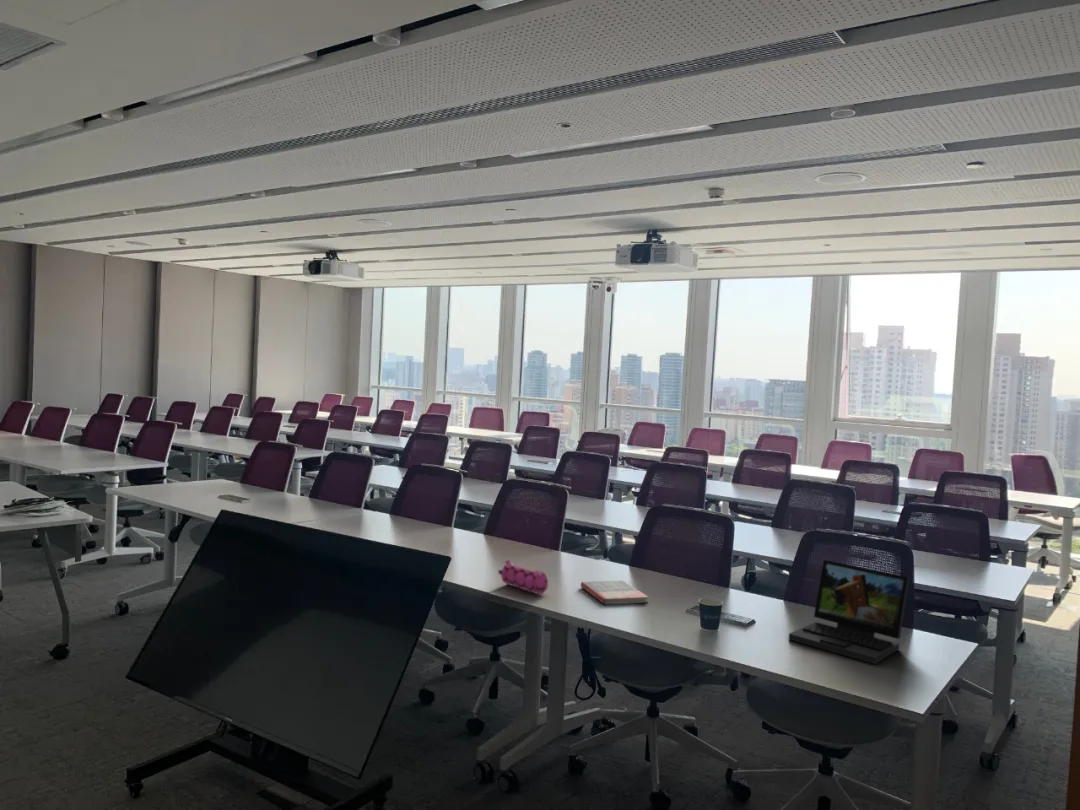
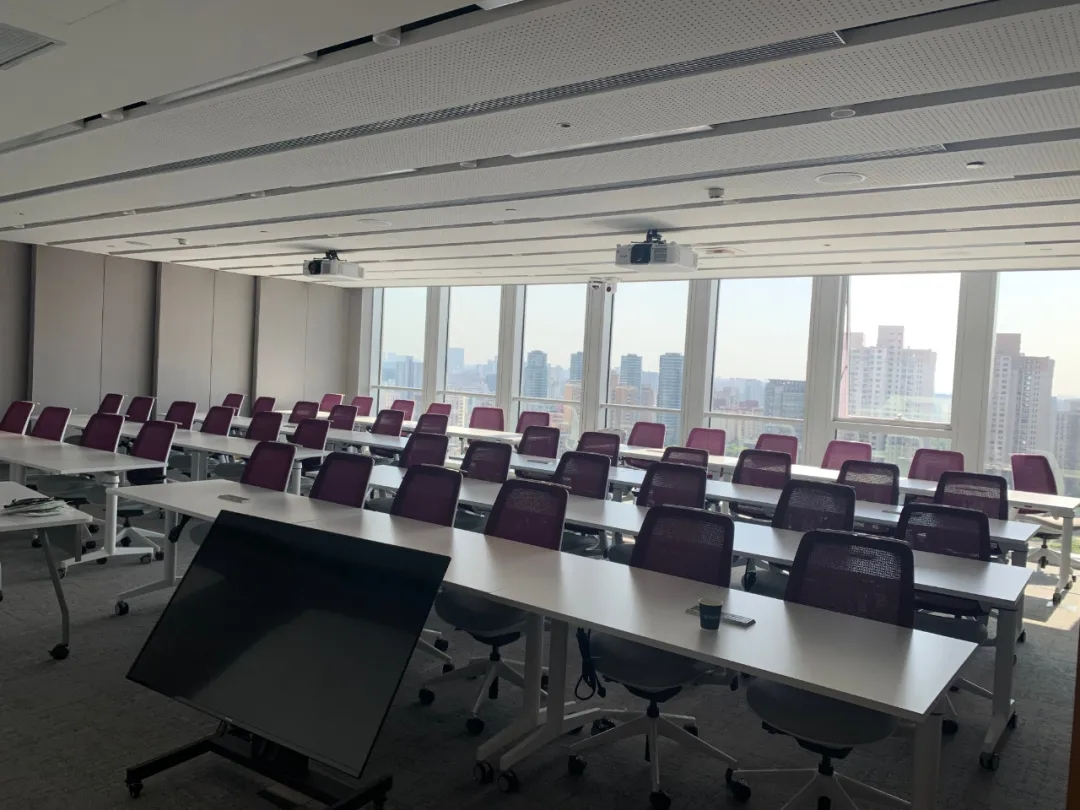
- pencil case [497,559,549,595]
- book [580,580,649,606]
- laptop [788,559,911,665]
